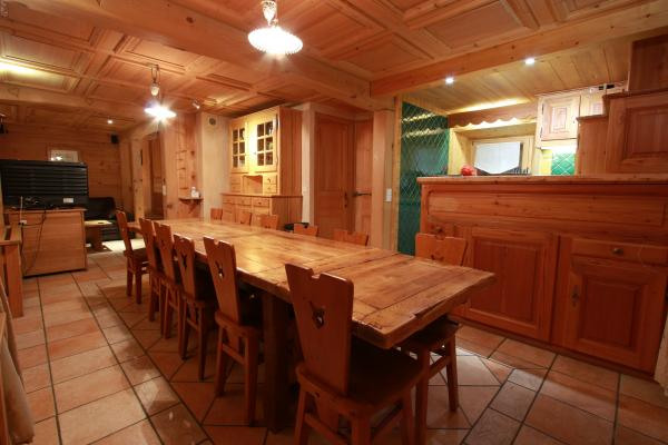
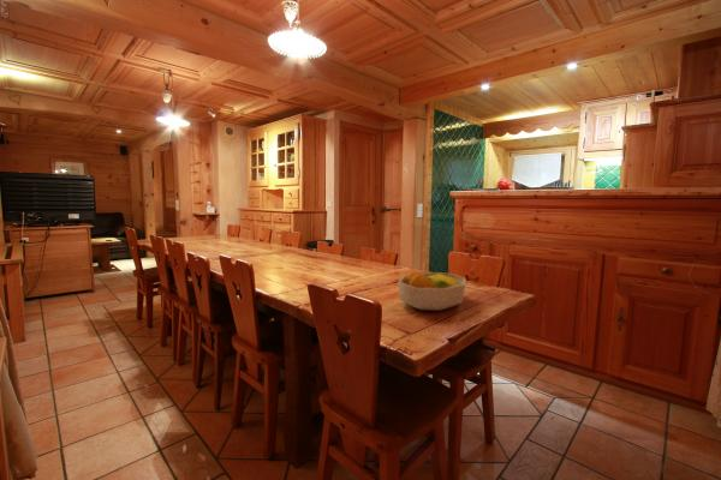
+ fruit bowl [397,269,466,312]
